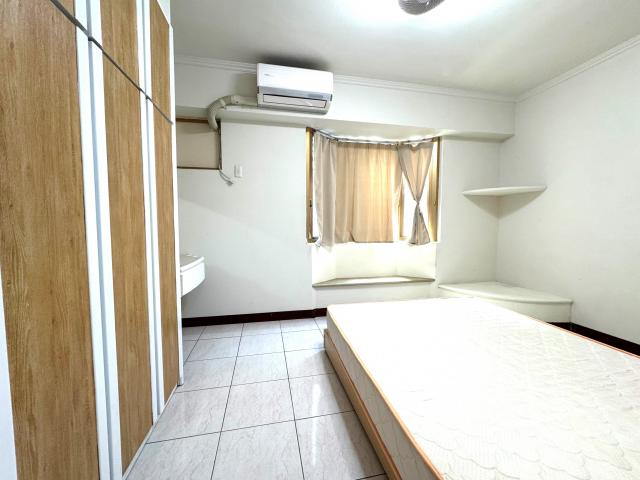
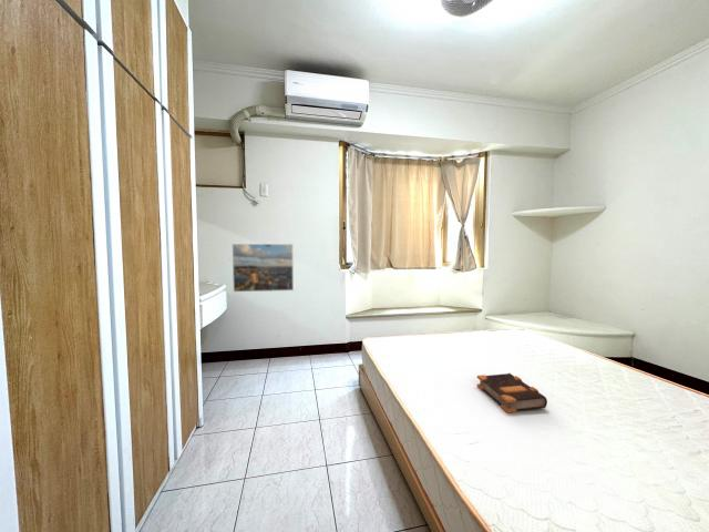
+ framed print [232,243,295,293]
+ bible [476,372,548,415]
